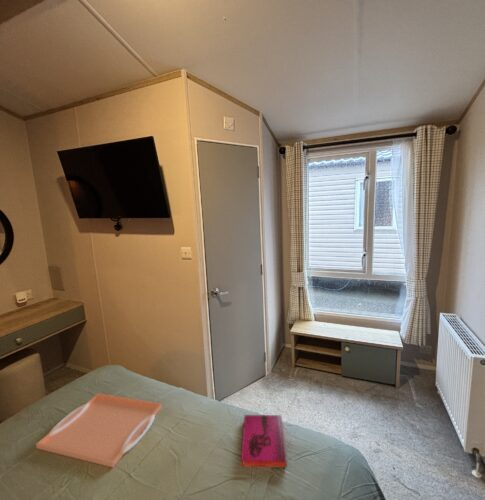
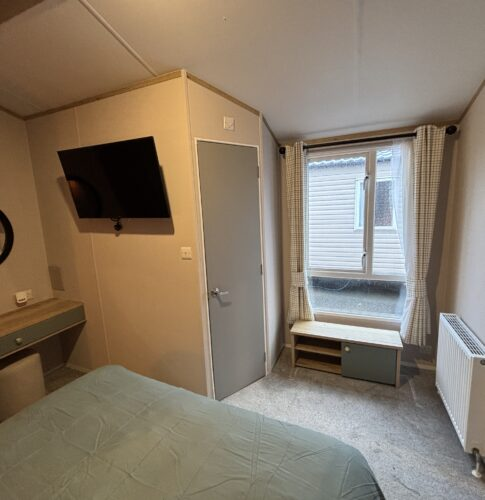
- hardback book [240,414,288,469]
- serving tray [35,392,163,469]
